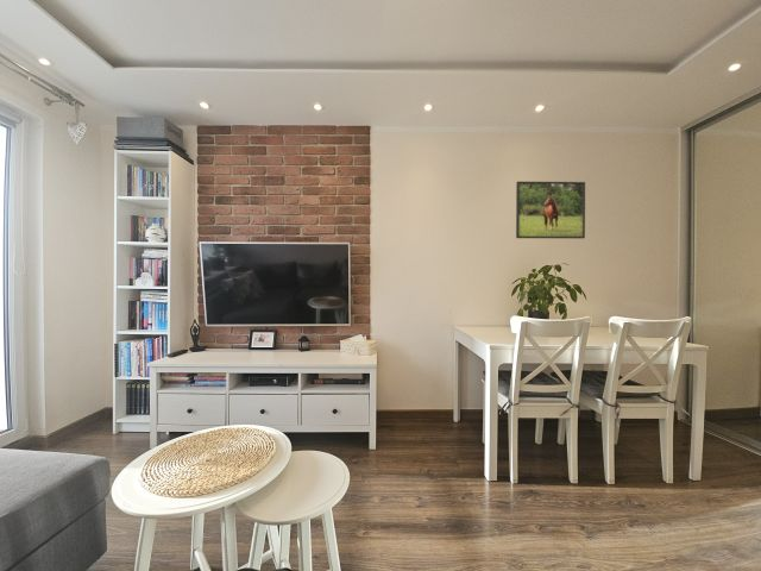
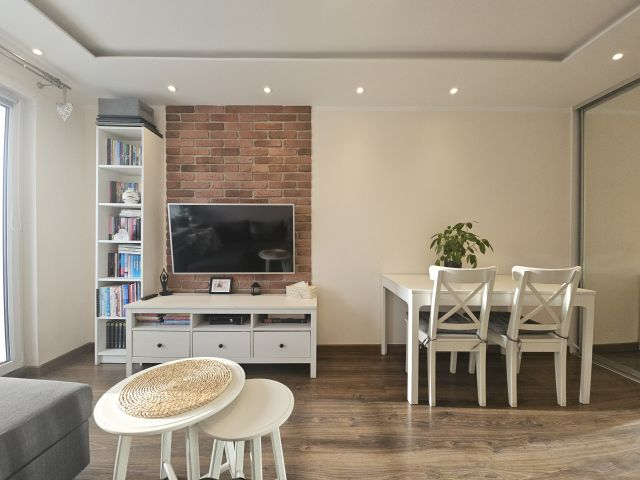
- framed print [515,181,586,239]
